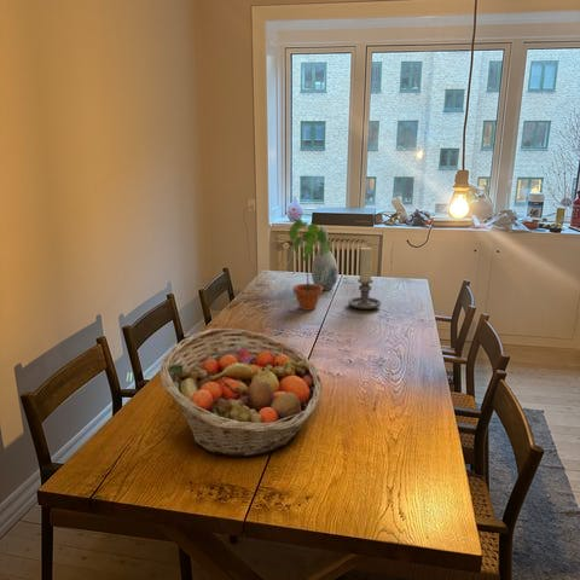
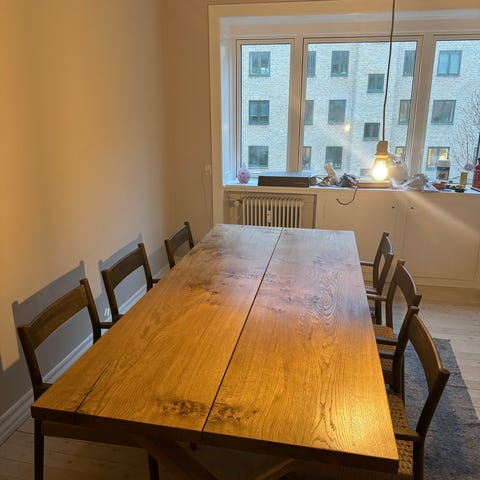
- candle holder [347,245,382,311]
- vase [311,228,340,291]
- potted plant [288,218,332,312]
- fruit basket [160,327,323,458]
